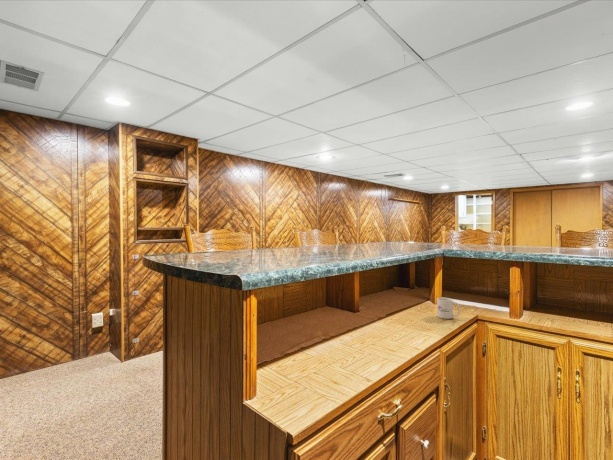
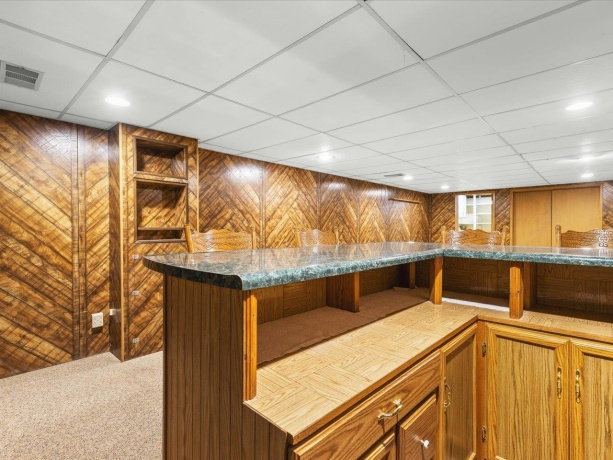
- mug [436,297,461,320]
